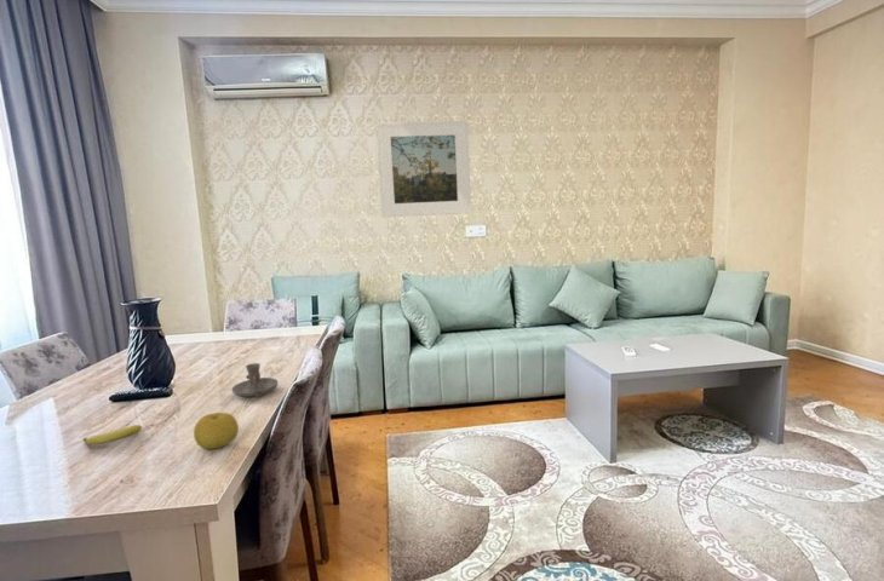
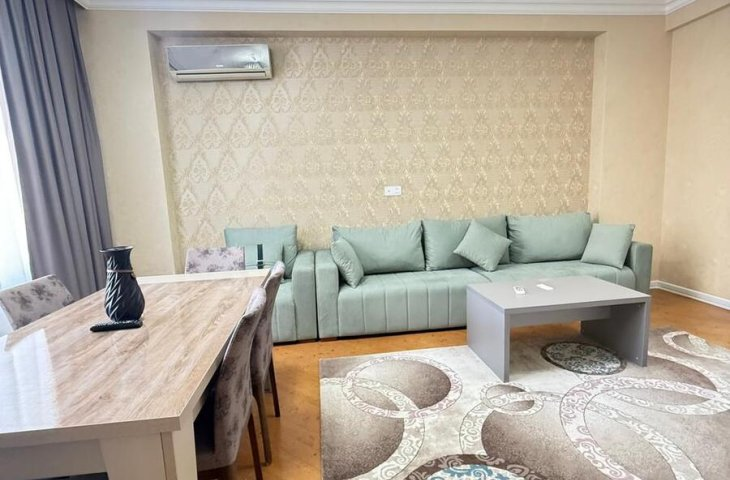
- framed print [375,120,472,219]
- candle holder [230,362,279,398]
- fruit [193,412,240,450]
- fruit [81,424,143,447]
